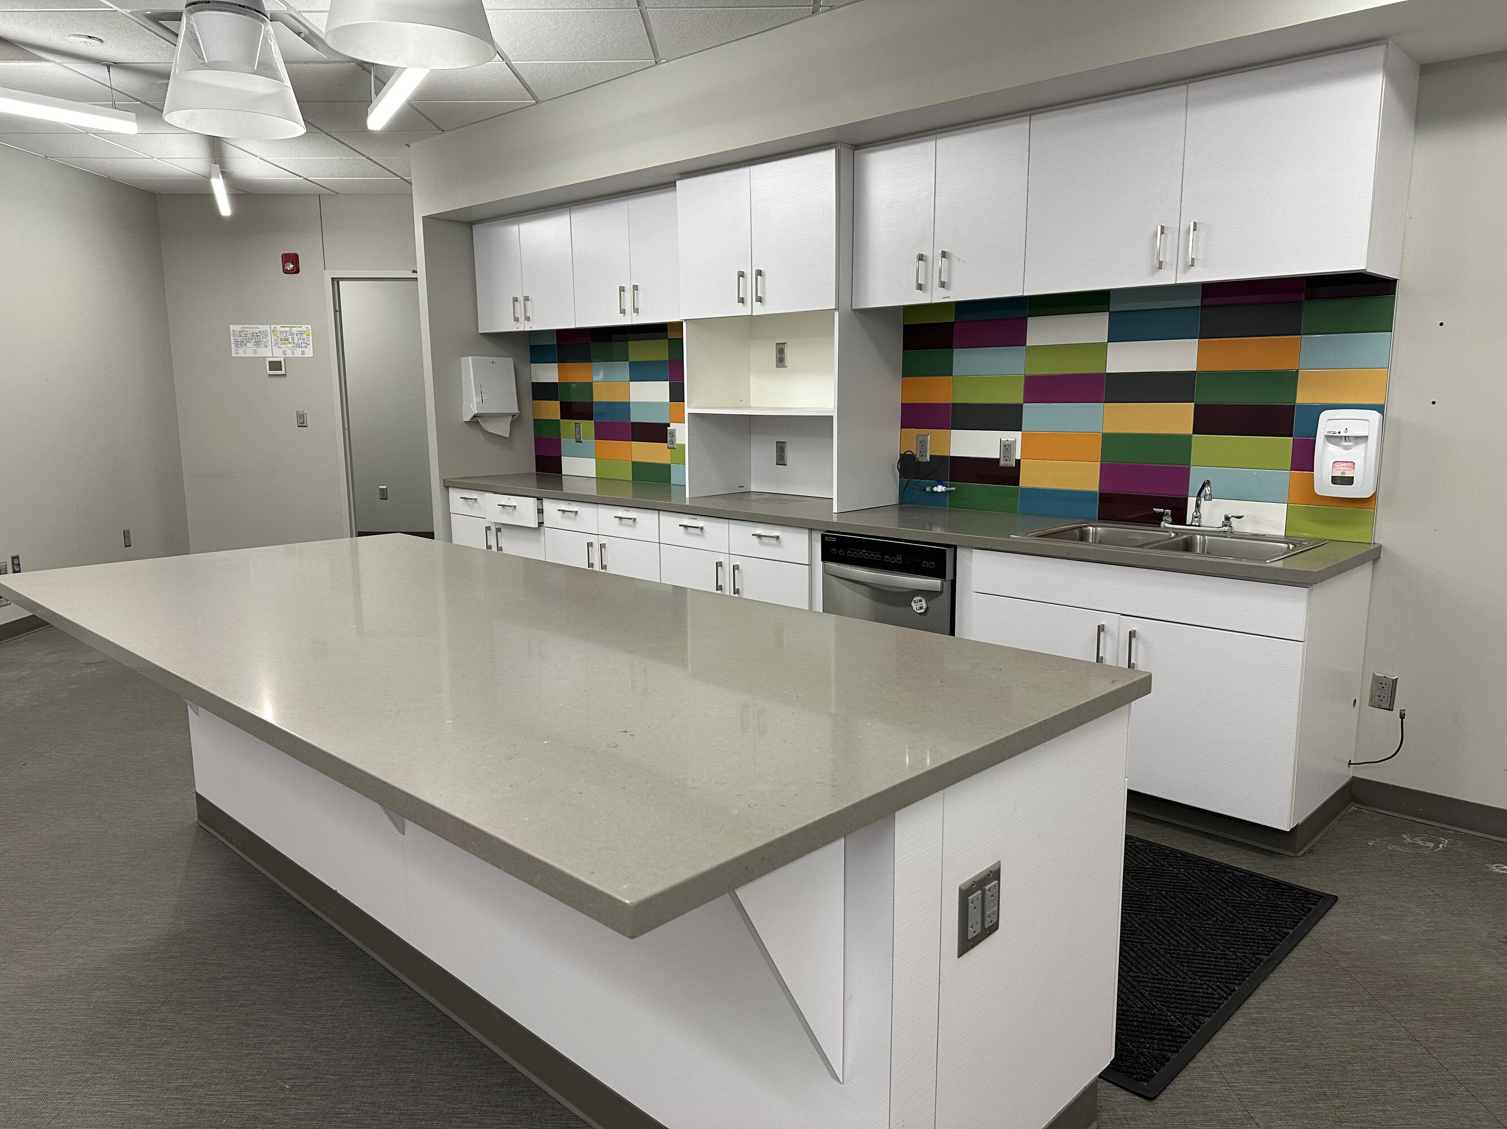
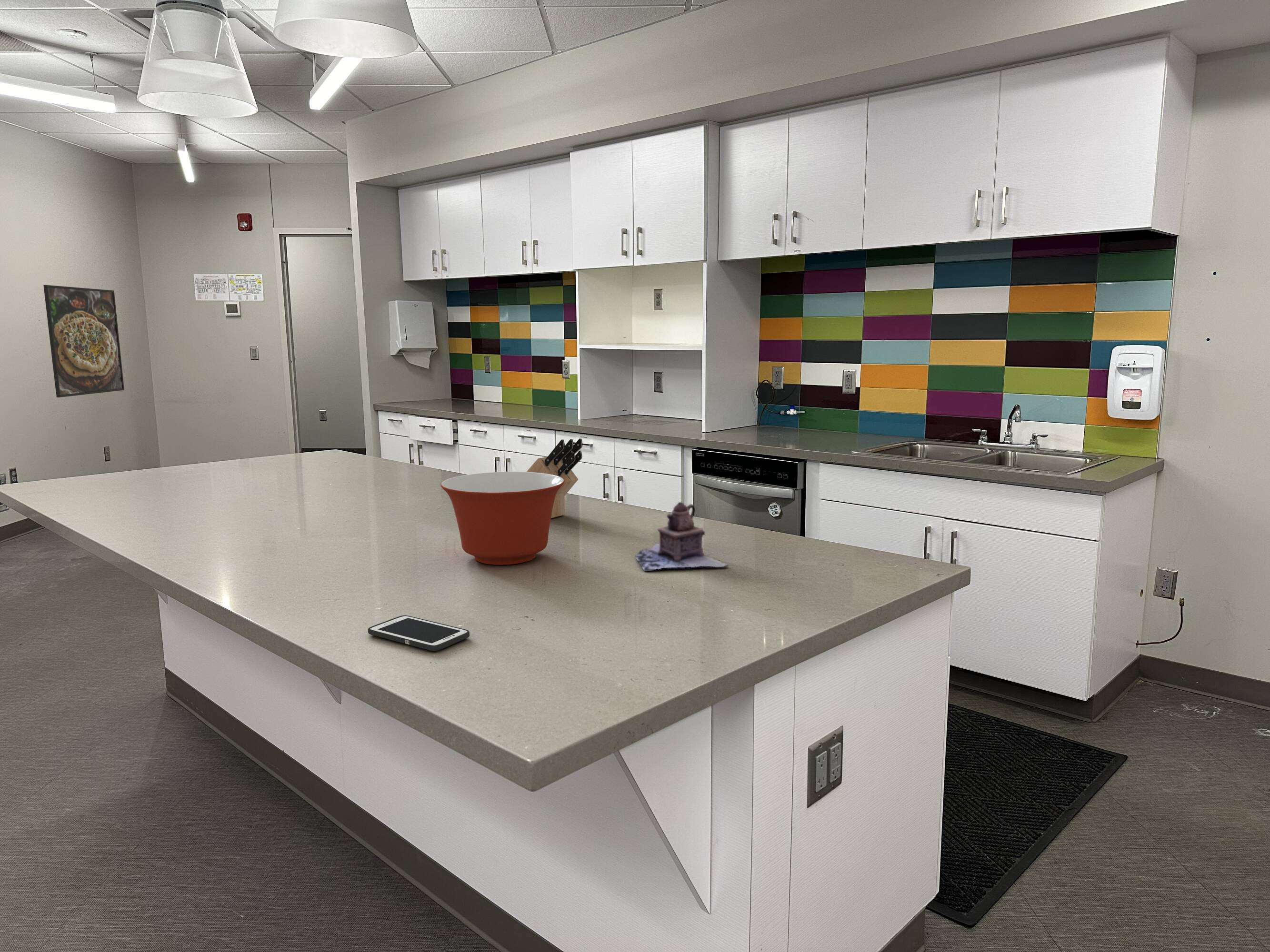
+ knife block [526,438,583,519]
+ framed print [43,285,125,398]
+ mixing bowl [440,471,565,565]
+ cell phone [368,615,470,652]
+ teapot [635,502,729,572]
